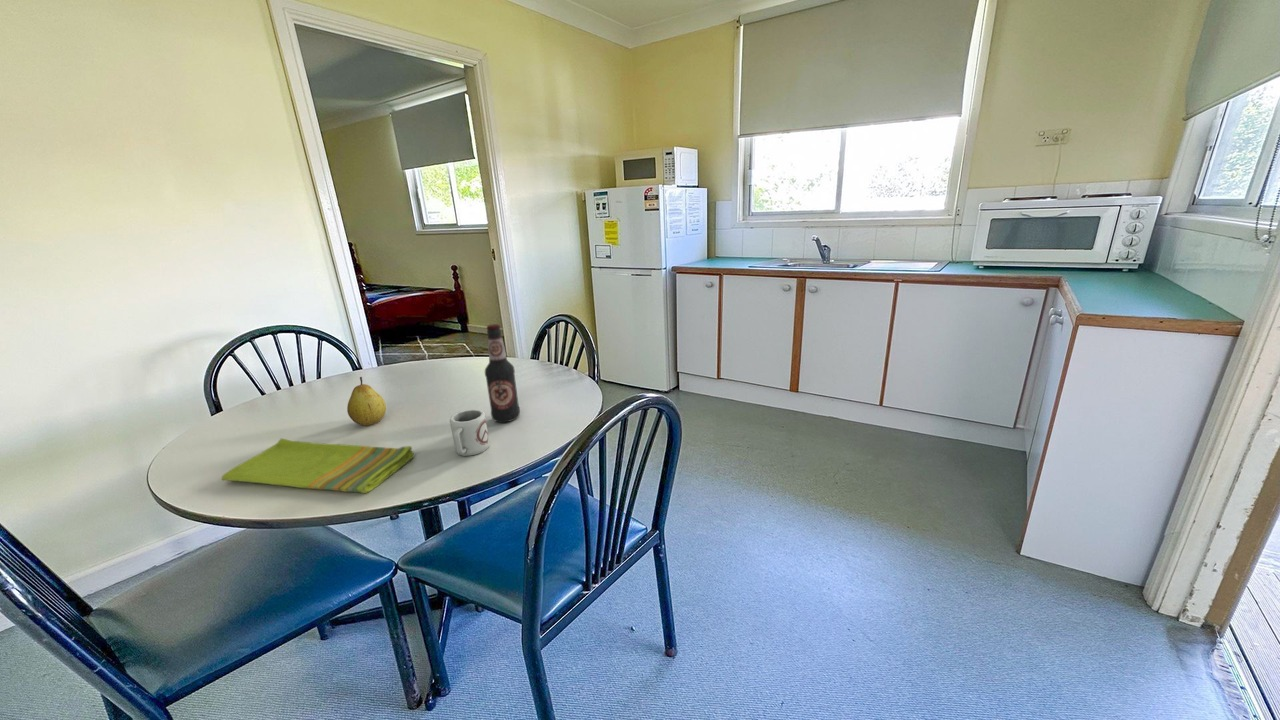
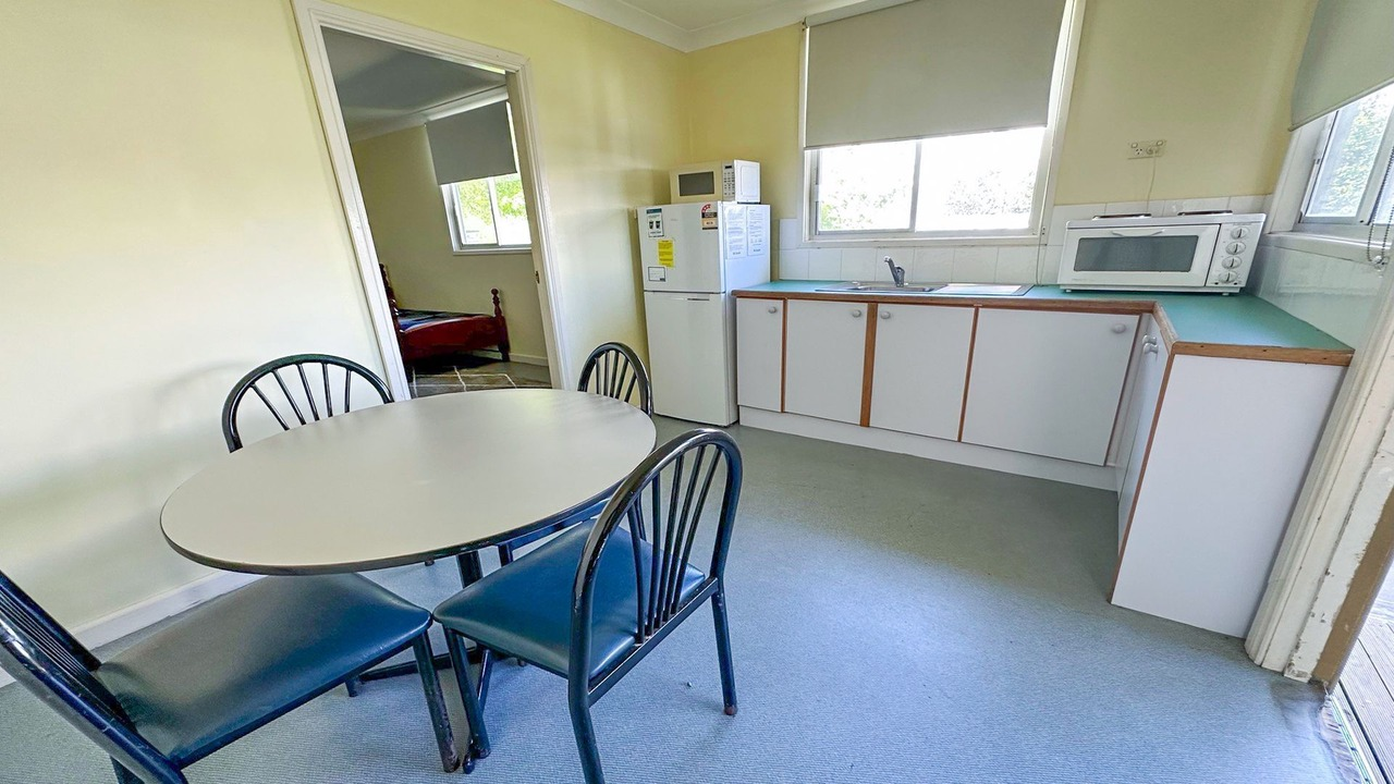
- fruit [346,376,387,427]
- cup [449,408,490,457]
- bottle [484,323,521,423]
- dish towel [220,437,415,494]
